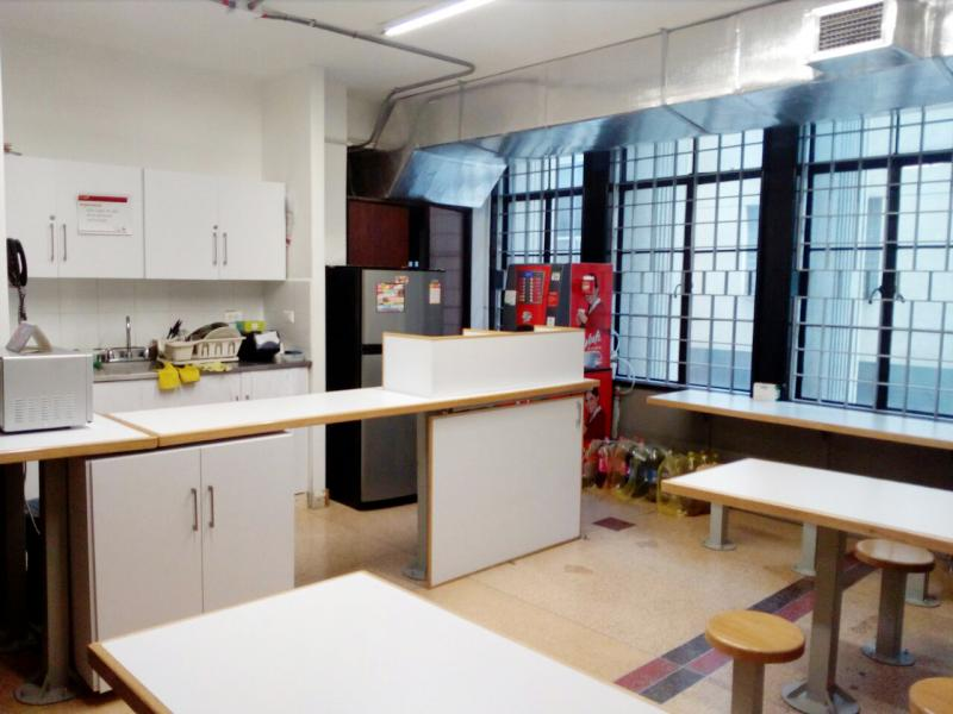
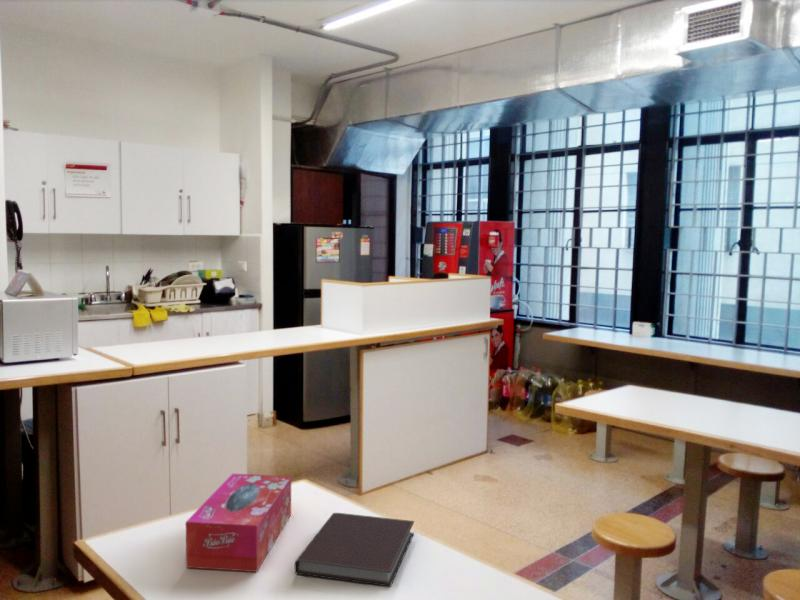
+ notebook [294,512,415,588]
+ tissue box [185,473,292,573]
